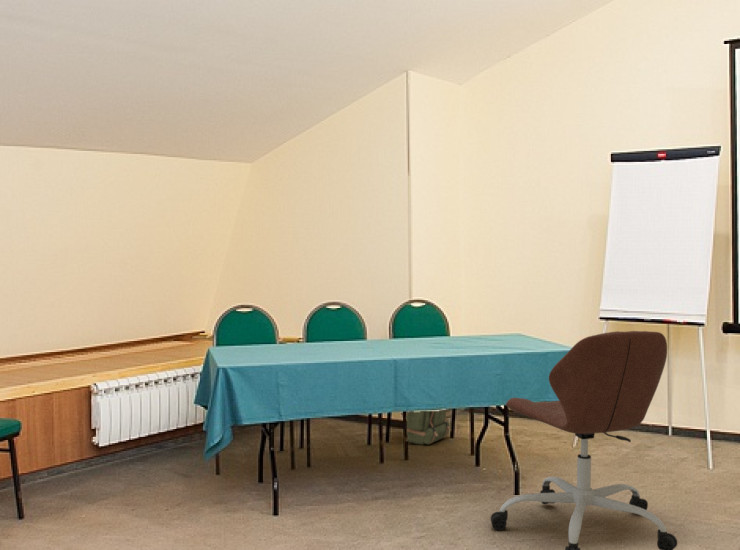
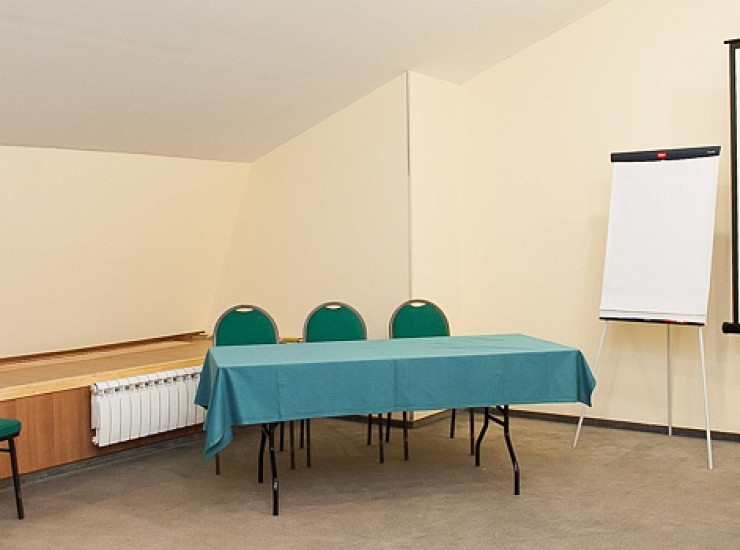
- backpack [399,409,452,446]
- office chair [490,330,678,550]
